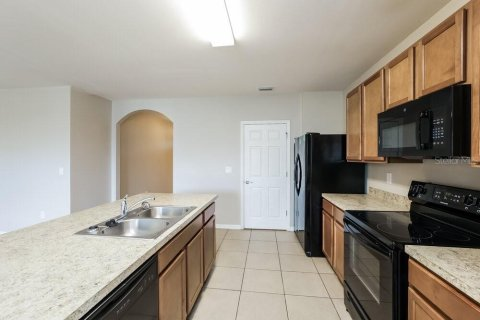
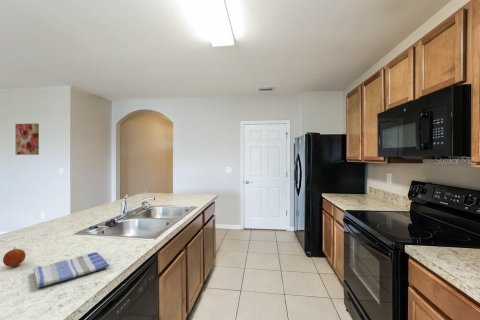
+ wall art [14,122,40,156]
+ dish towel [32,251,110,289]
+ fruit [2,246,27,268]
